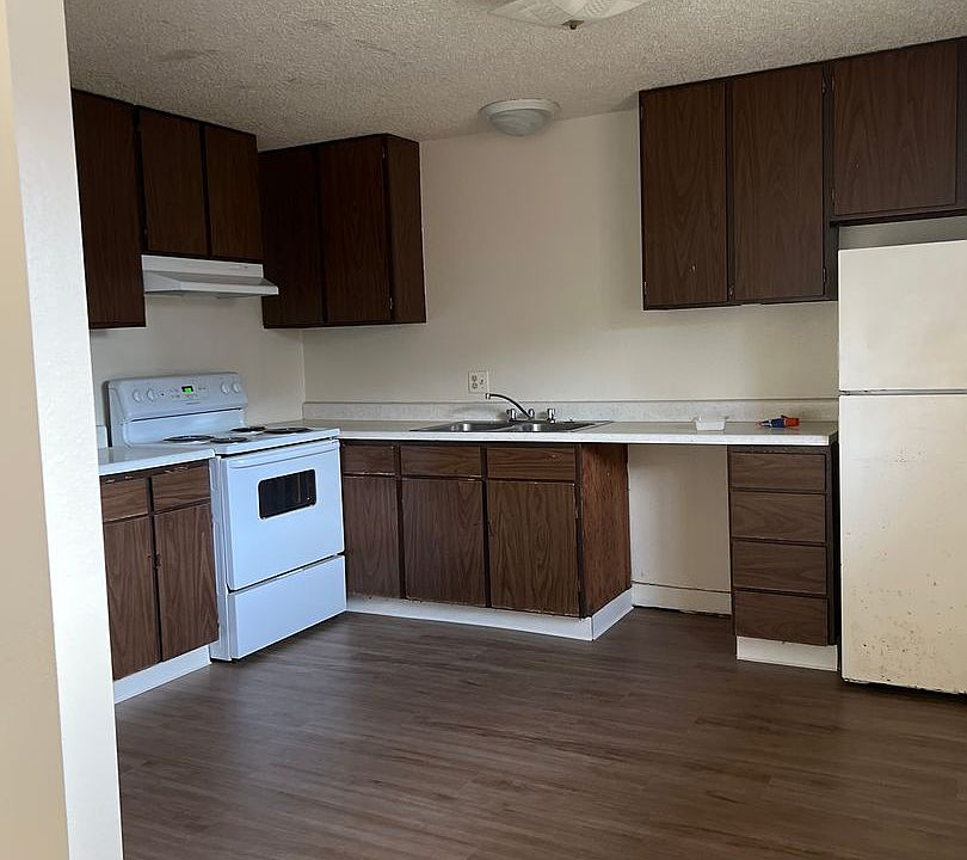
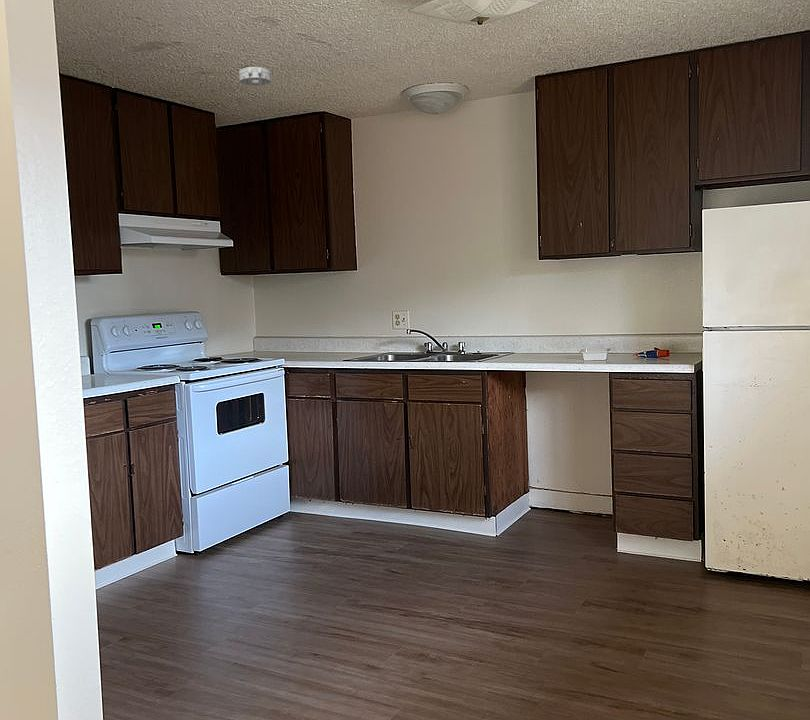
+ smoke detector [238,66,272,87]
